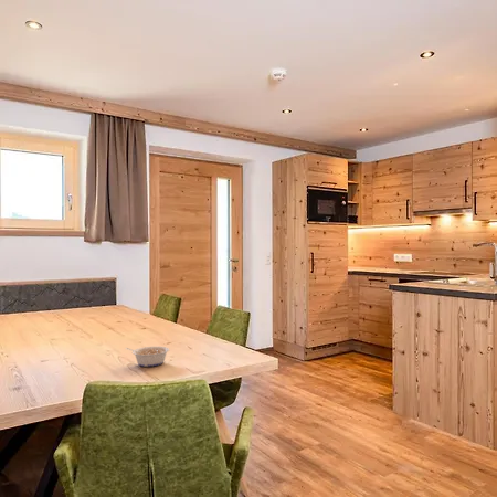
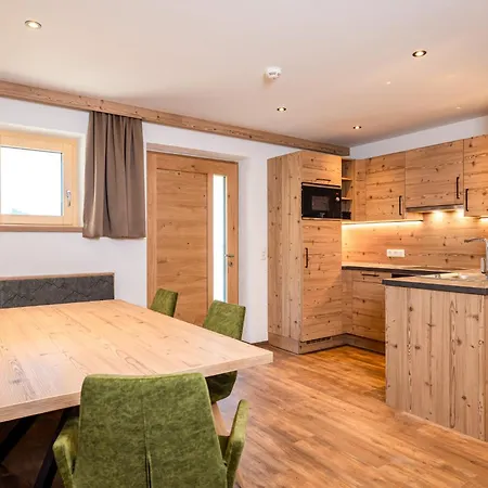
- legume [125,346,170,368]
